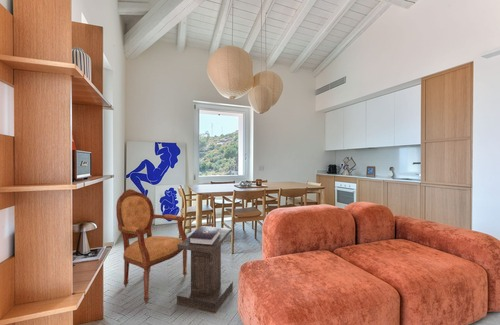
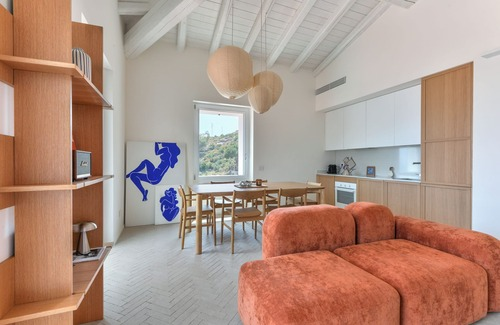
- armchair [115,188,188,305]
- lectern [176,225,234,314]
